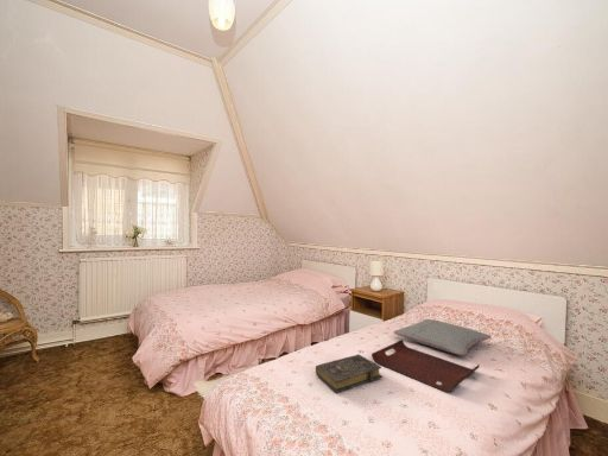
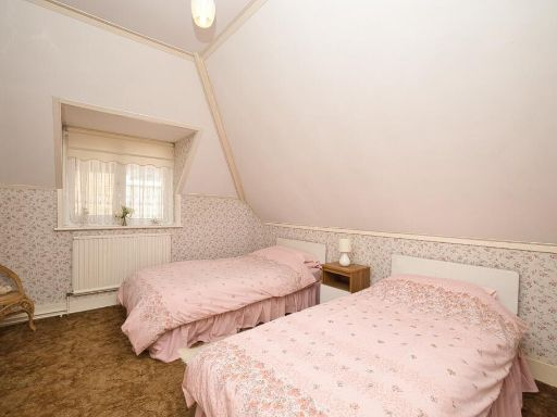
- serving tray [370,338,481,393]
- book [315,354,384,394]
- pillow [393,318,493,356]
